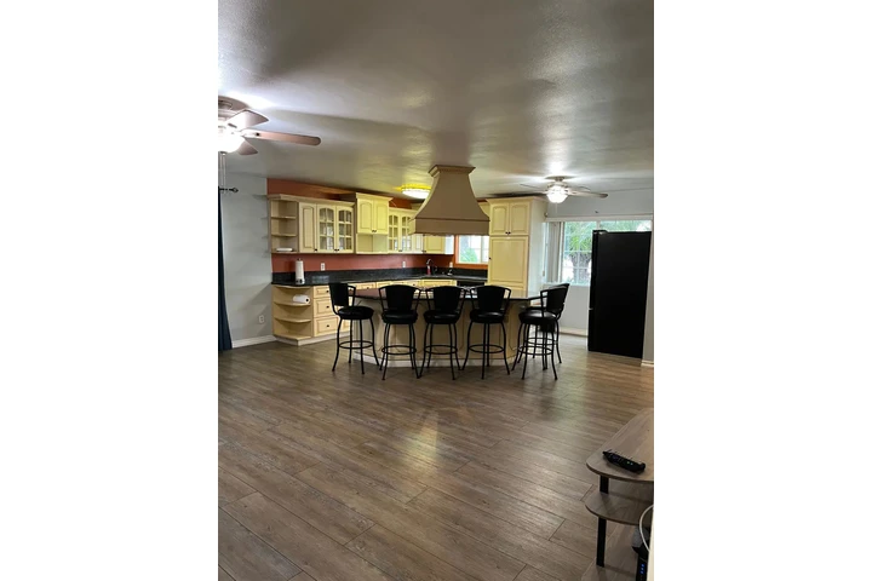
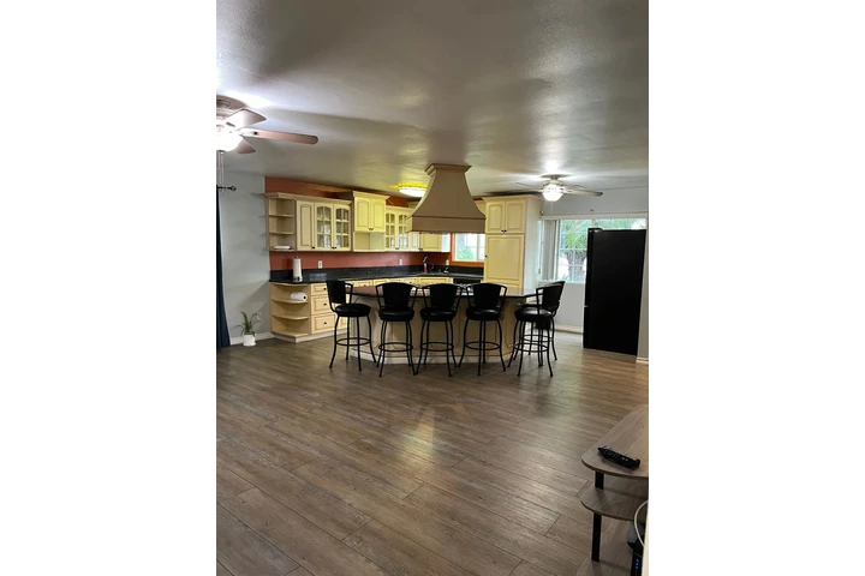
+ house plant [228,311,263,347]
